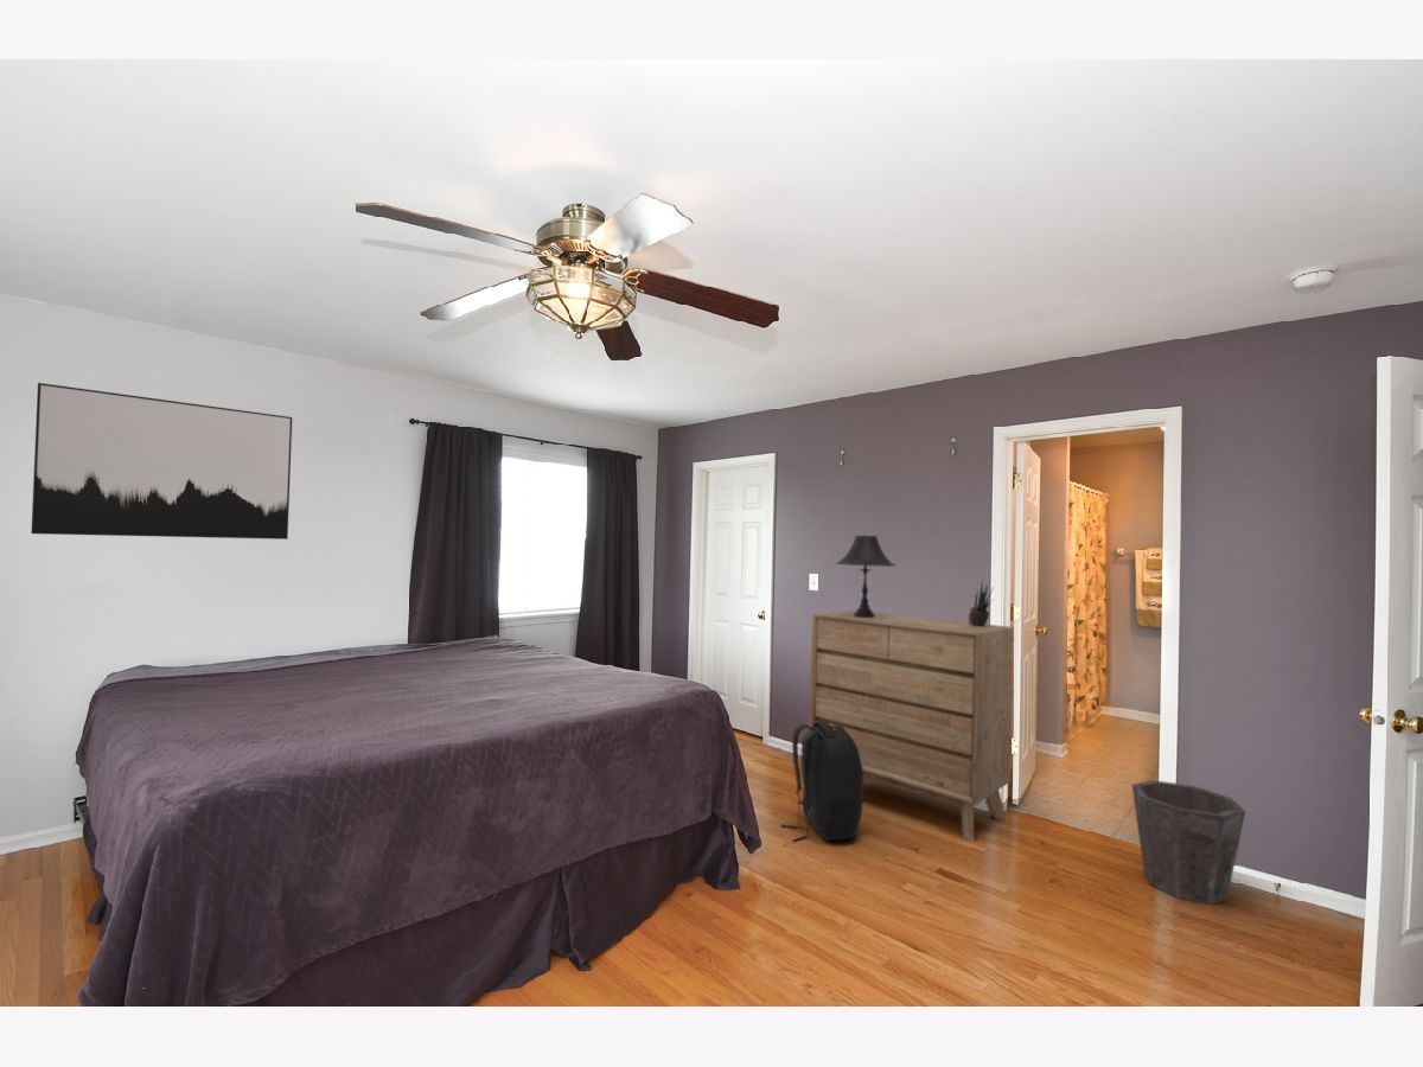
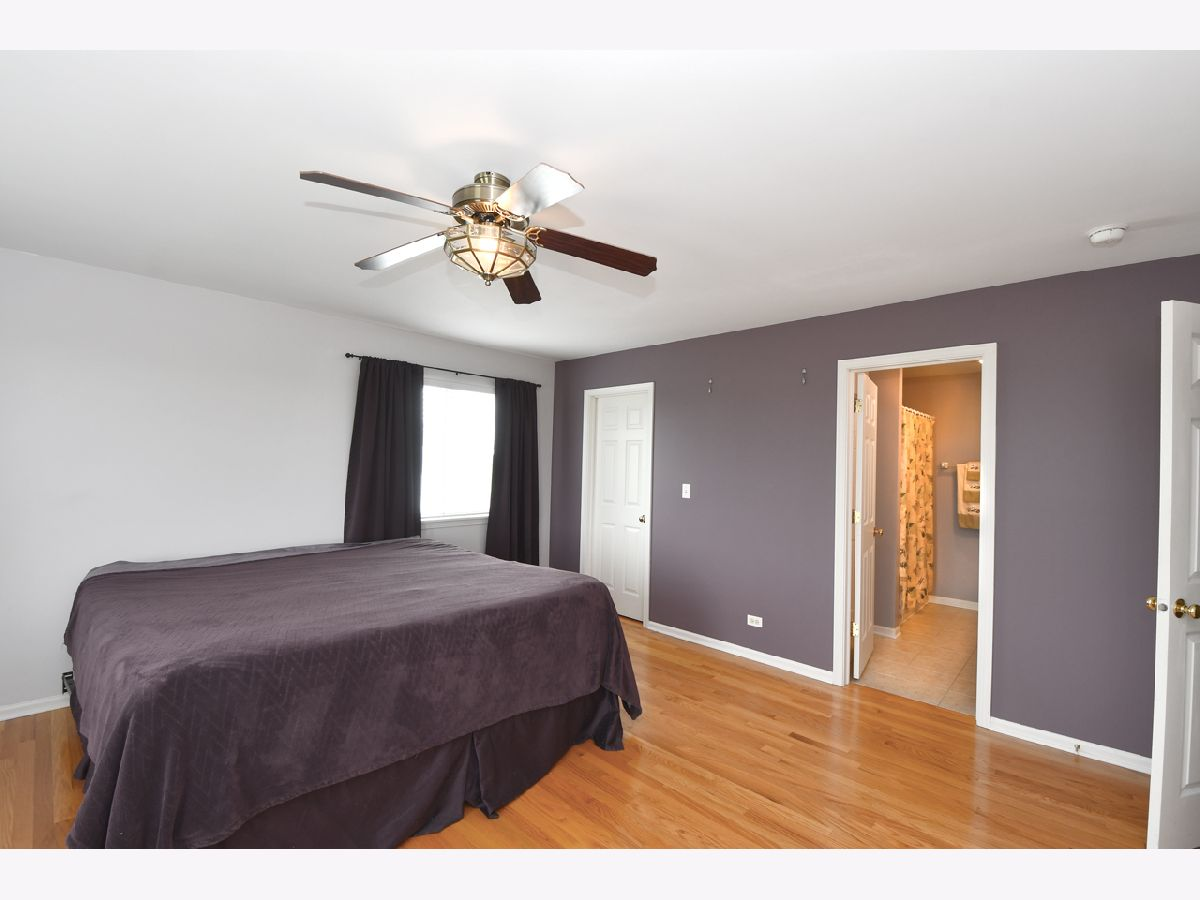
- potted plant [968,579,995,626]
- table lamp [835,534,898,618]
- waste bin [1131,779,1246,906]
- dresser [808,609,1015,843]
- backpack [780,720,864,843]
- wall art [30,382,293,541]
